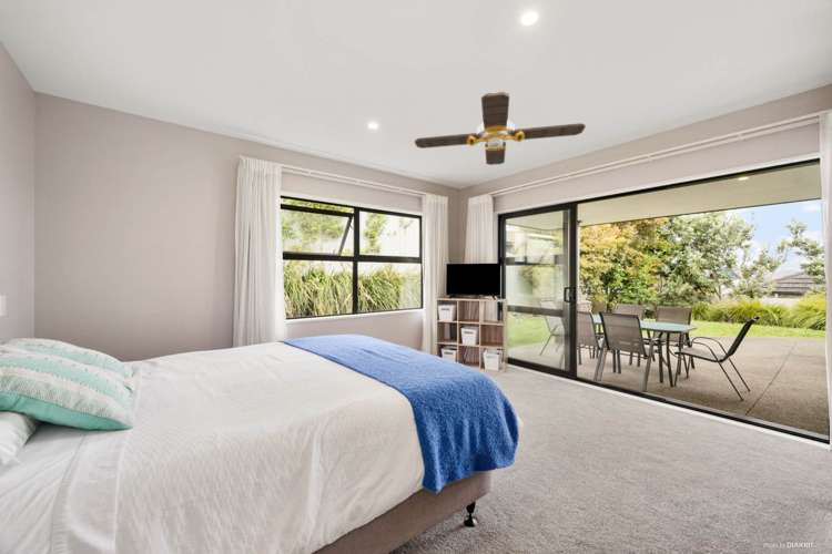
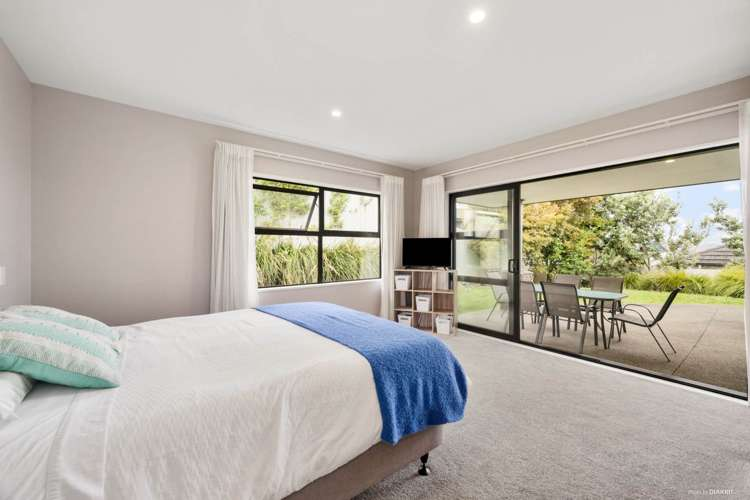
- ceiling fan [414,91,587,166]
